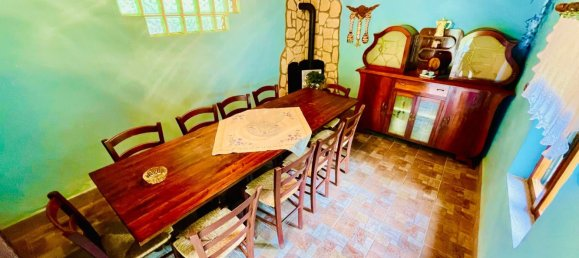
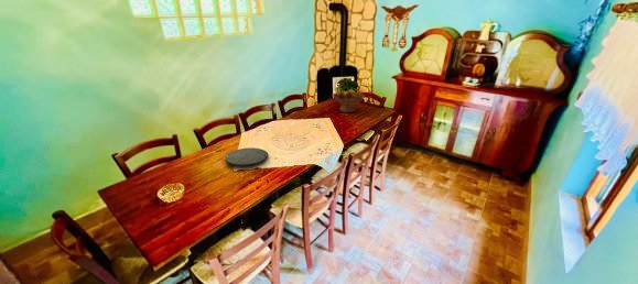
+ fruit bowl [332,88,366,113]
+ plate [224,146,269,166]
